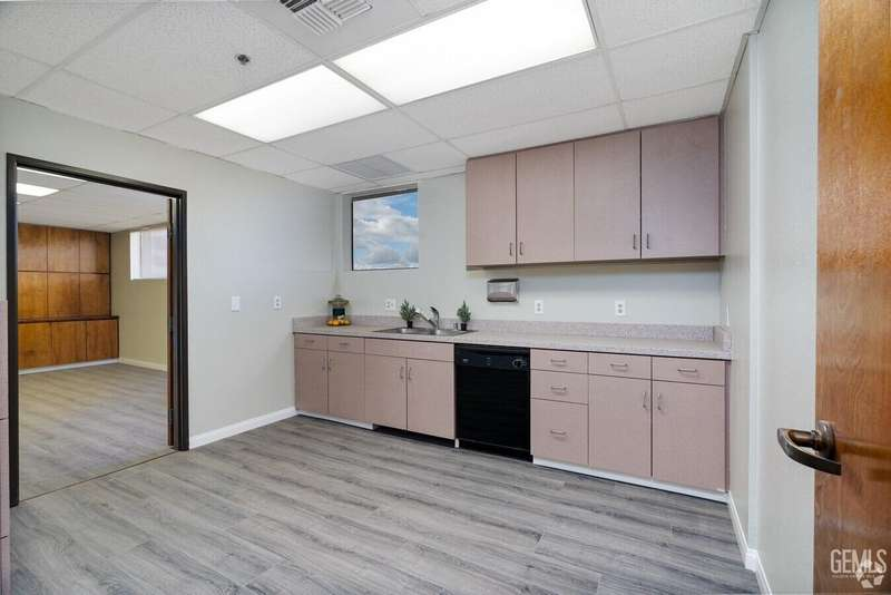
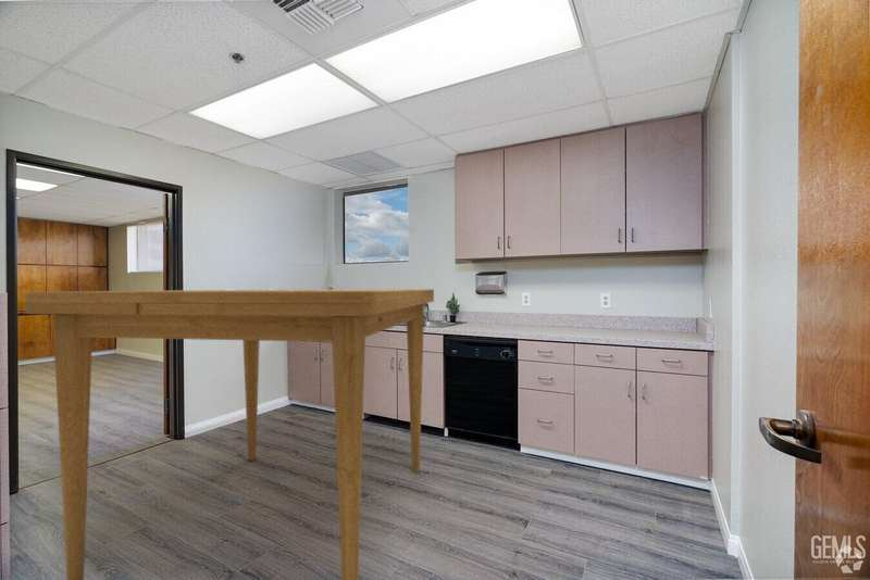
+ dining table [24,288,435,580]
